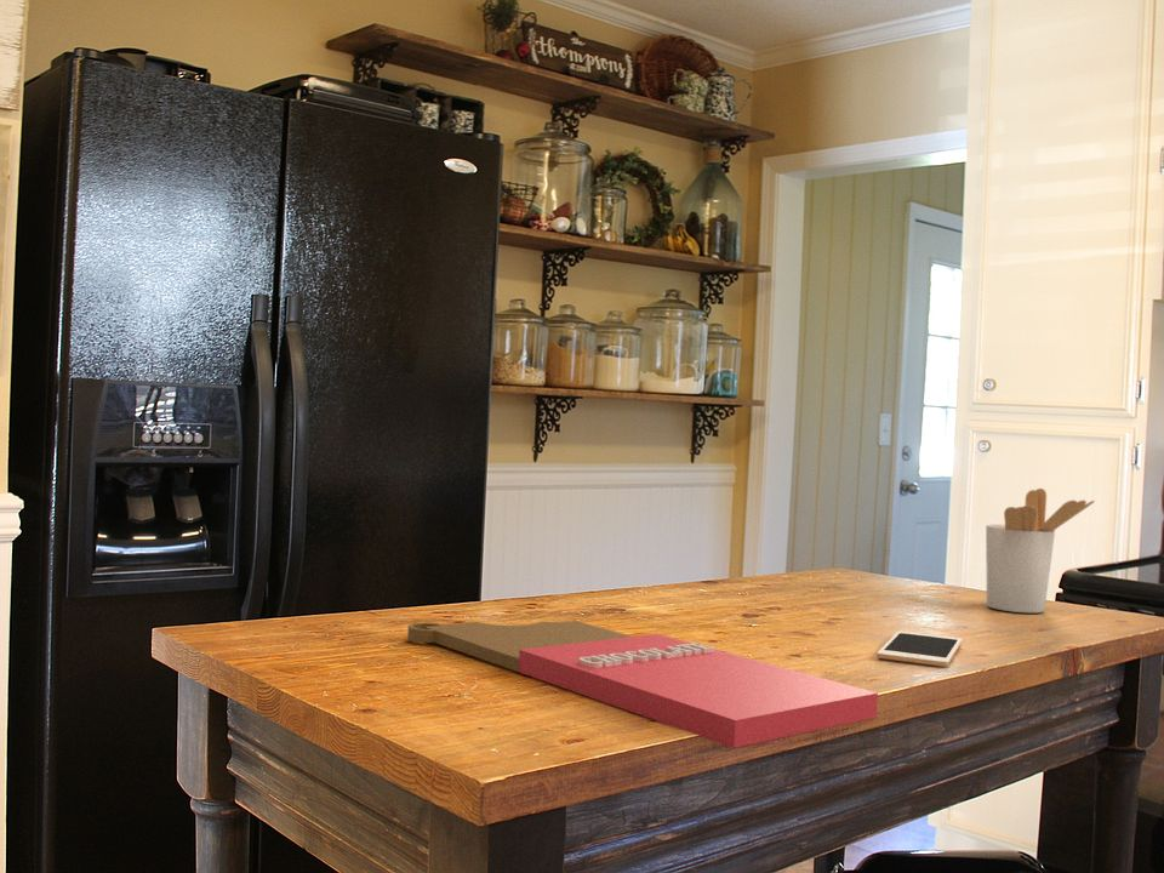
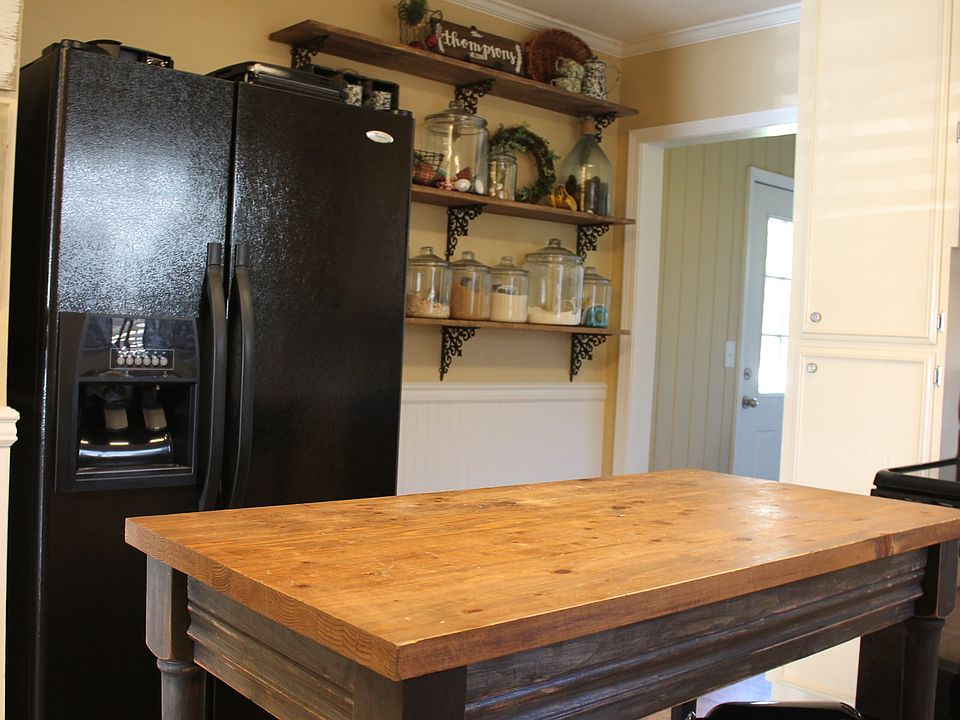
- cell phone [875,630,963,668]
- cutting board [406,620,879,748]
- utensil holder [985,487,1096,614]
